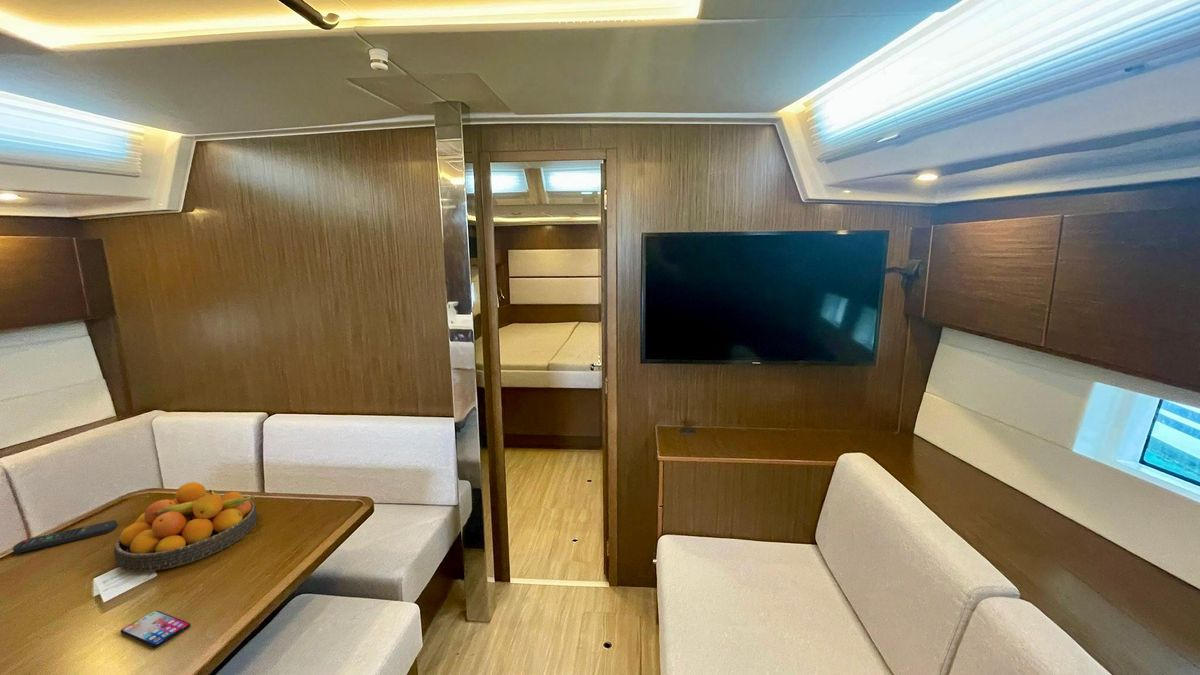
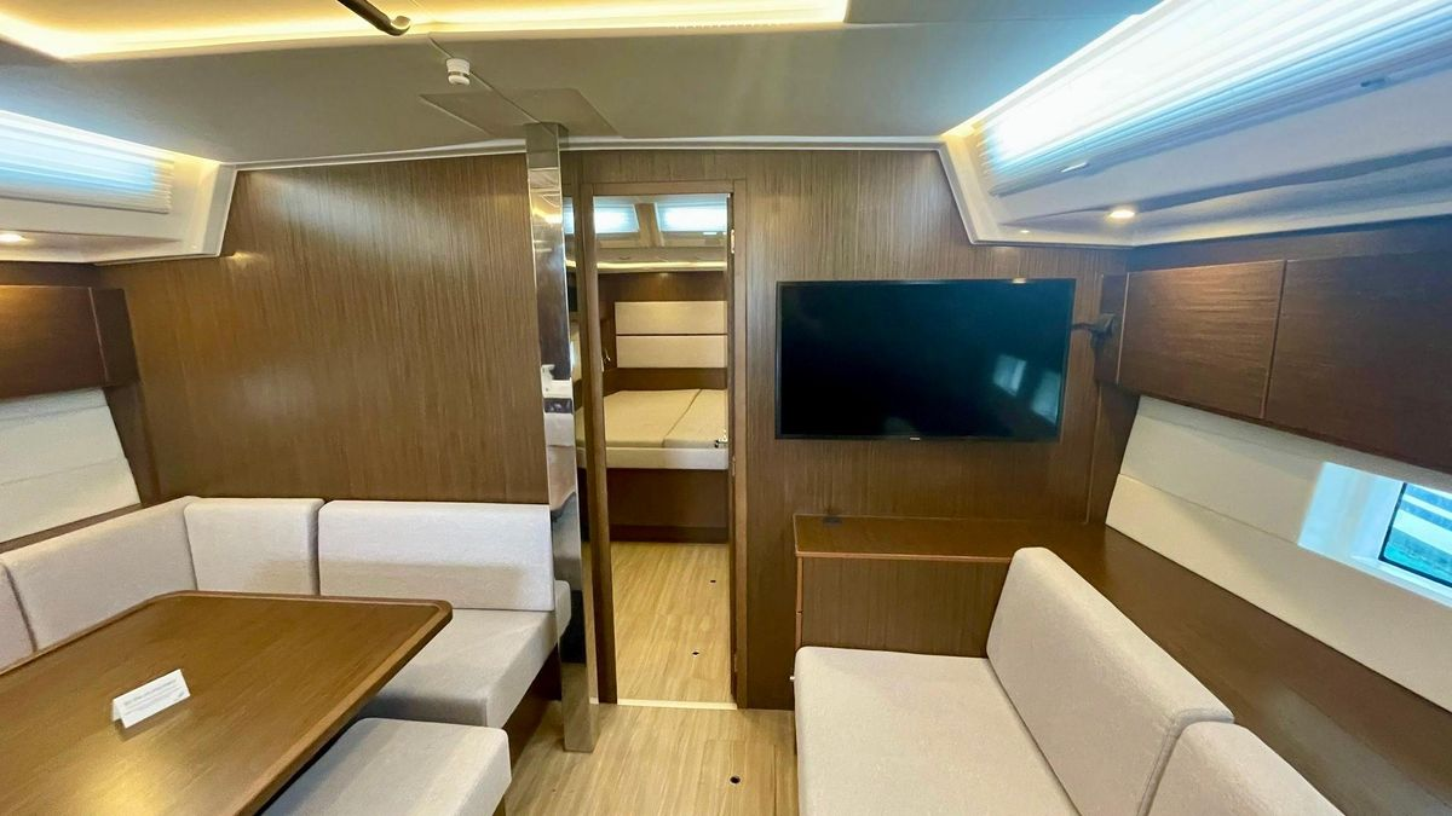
- remote control [12,519,118,554]
- smartphone [120,610,191,648]
- fruit bowl [113,481,258,573]
